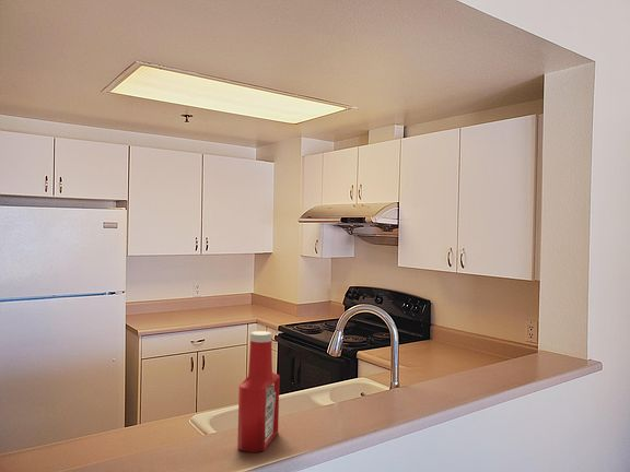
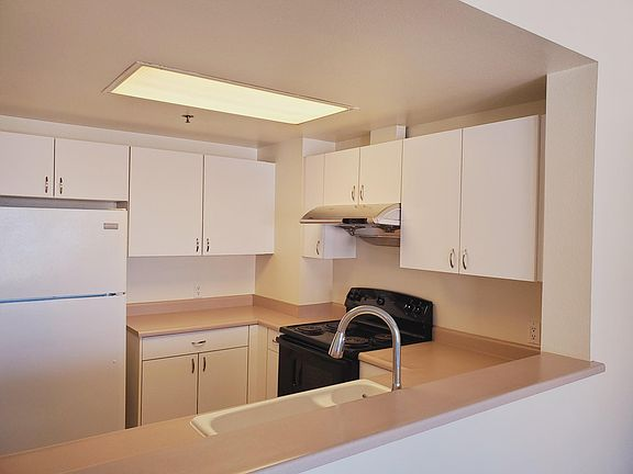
- soap bottle [236,330,281,453]
